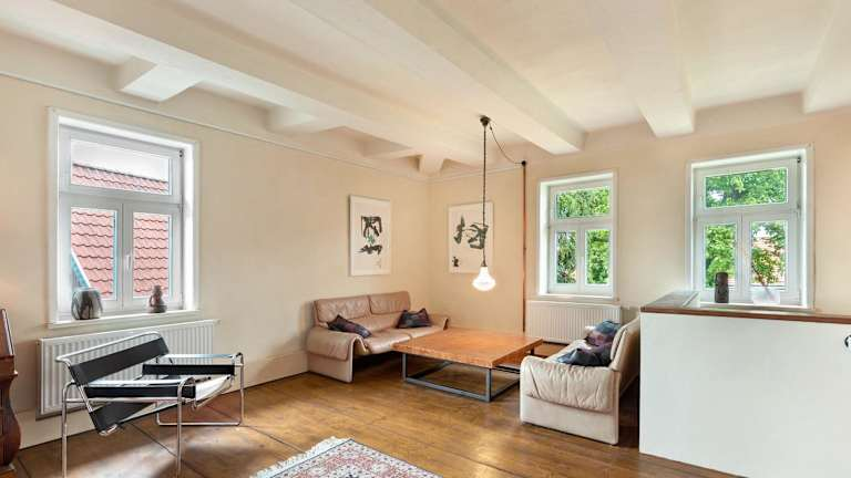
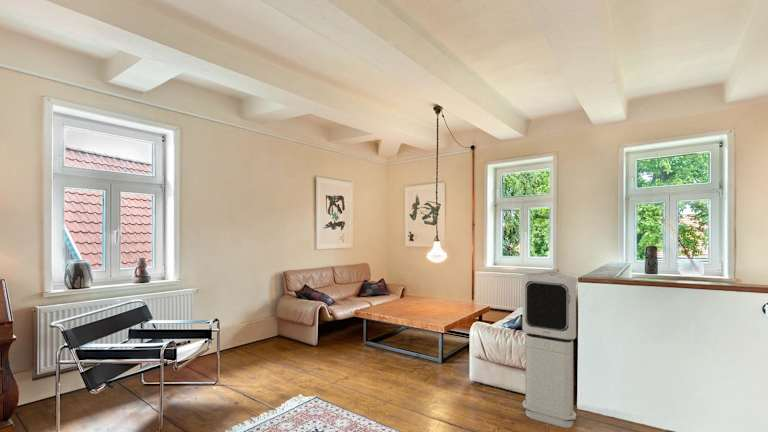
+ air purifier [521,270,577,429]
